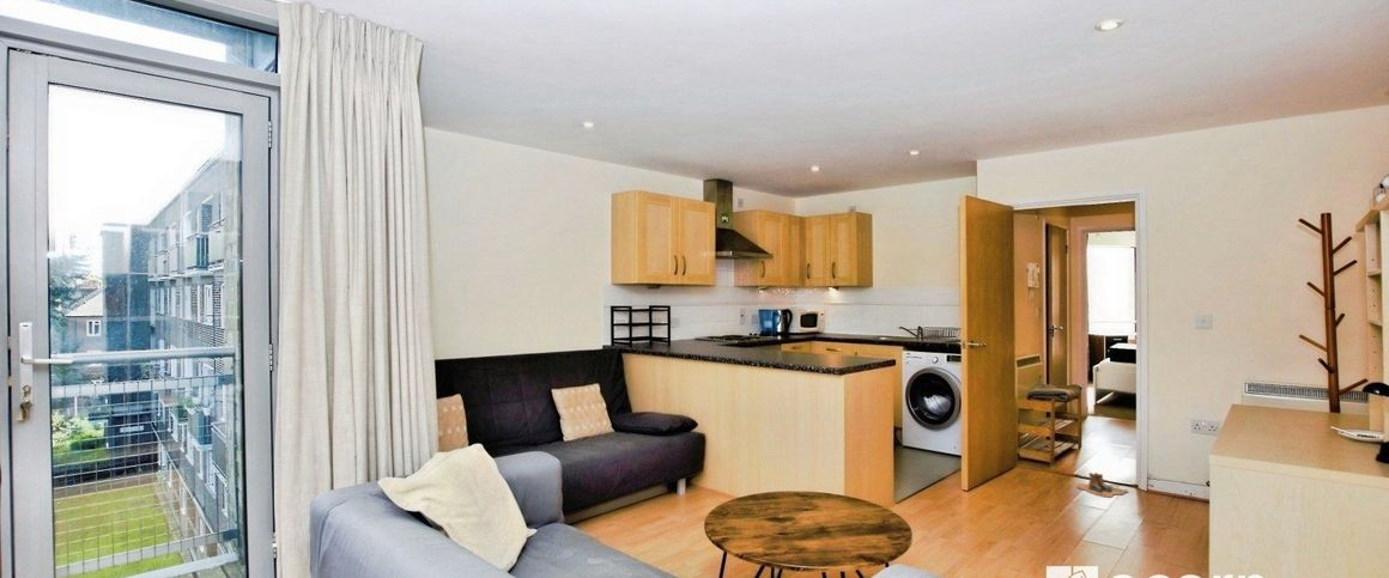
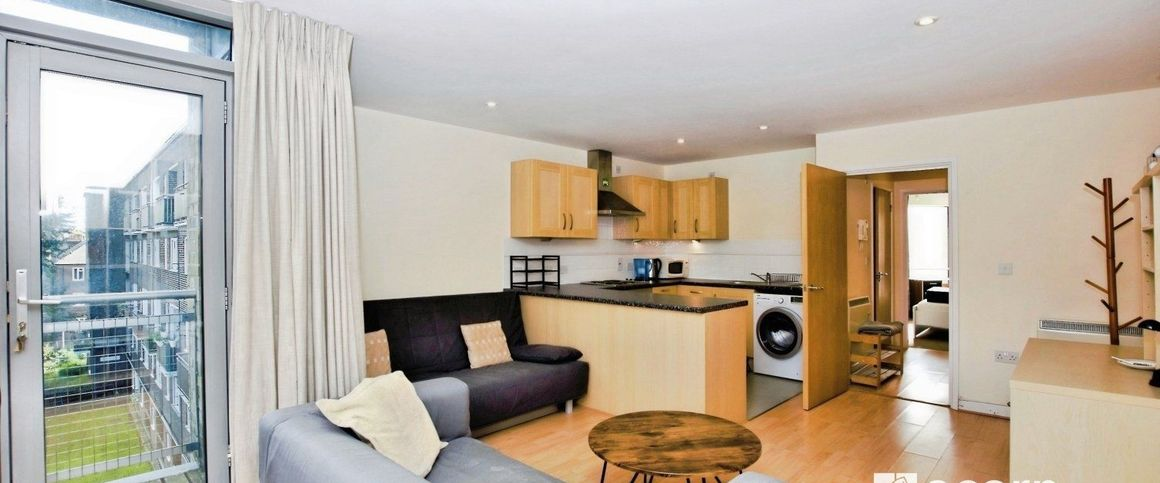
- boots [1076,471,1128,498]
